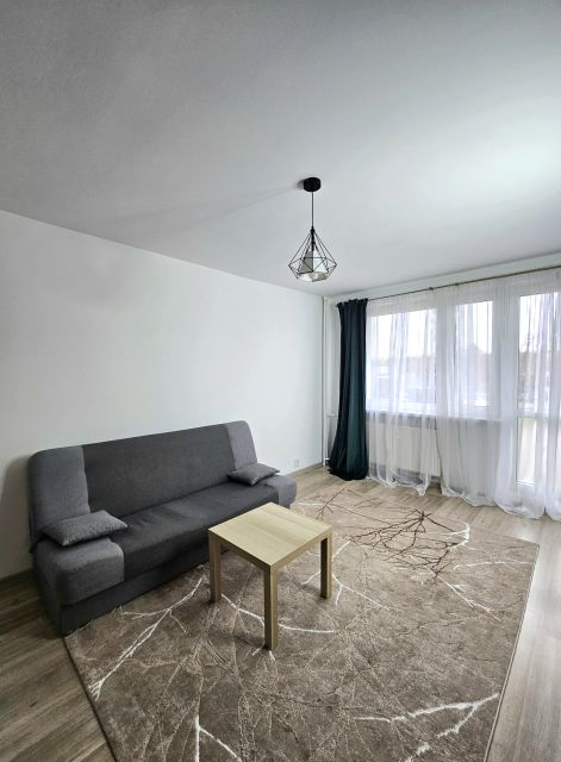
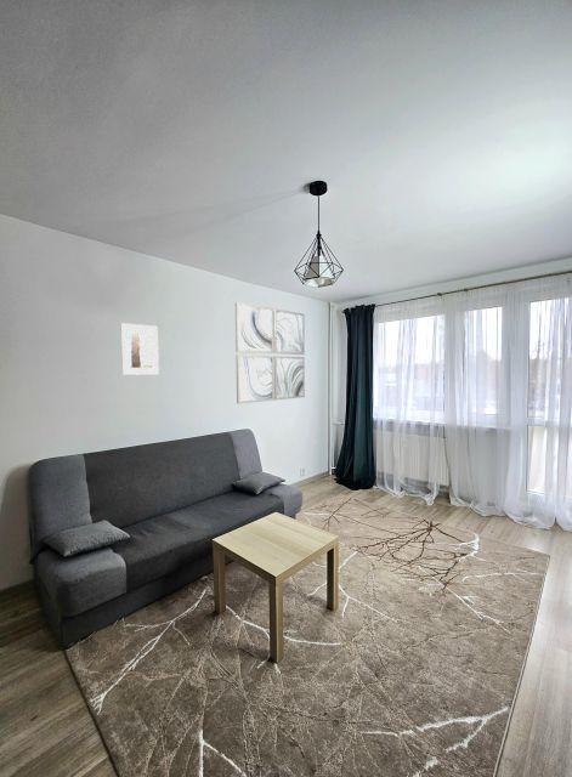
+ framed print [120,322,160,376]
+ wall art [234,301,306,405]
